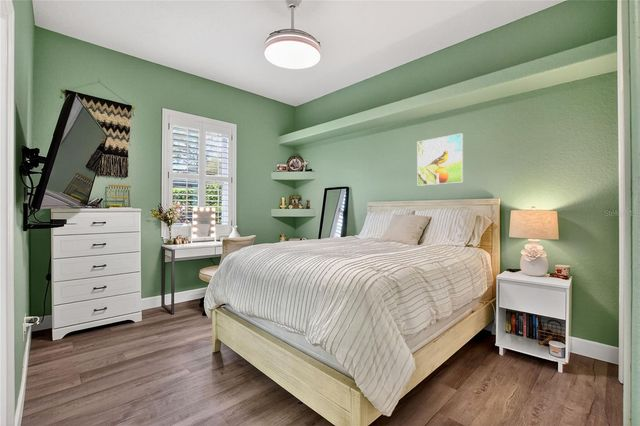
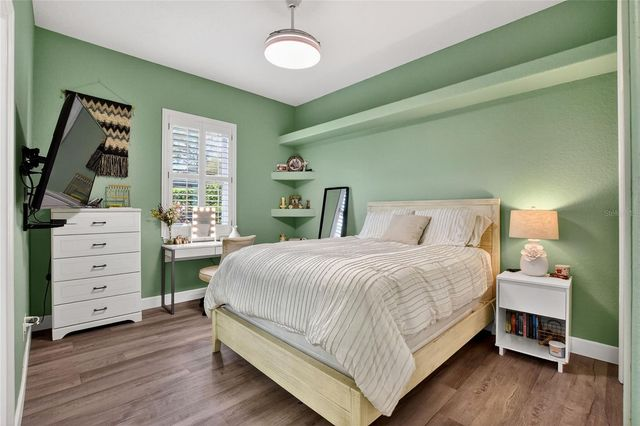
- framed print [416,132,464,187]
